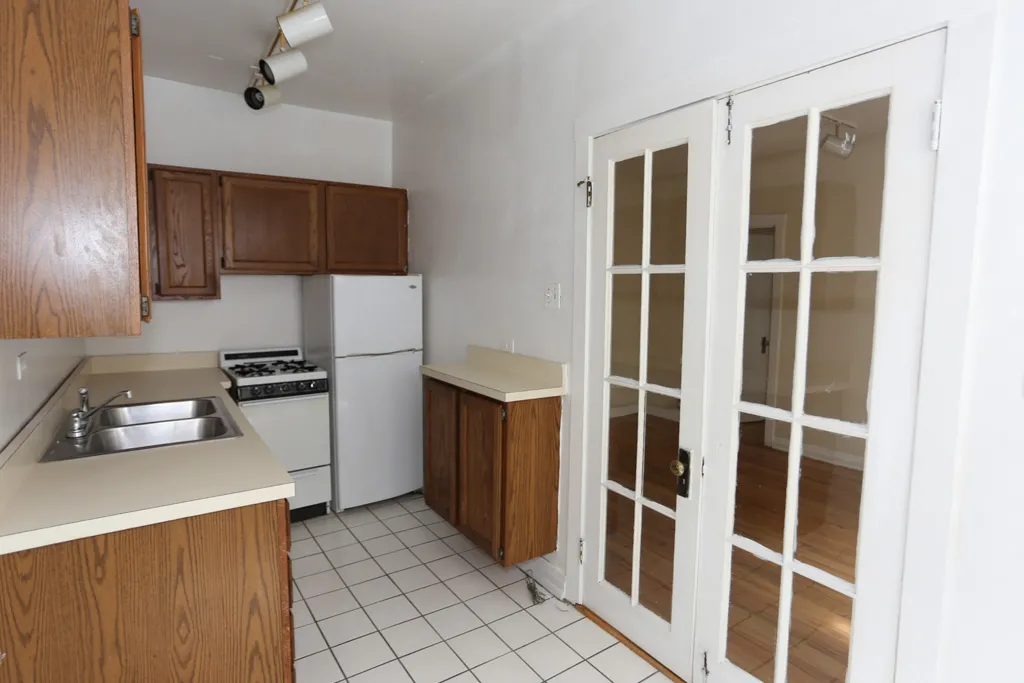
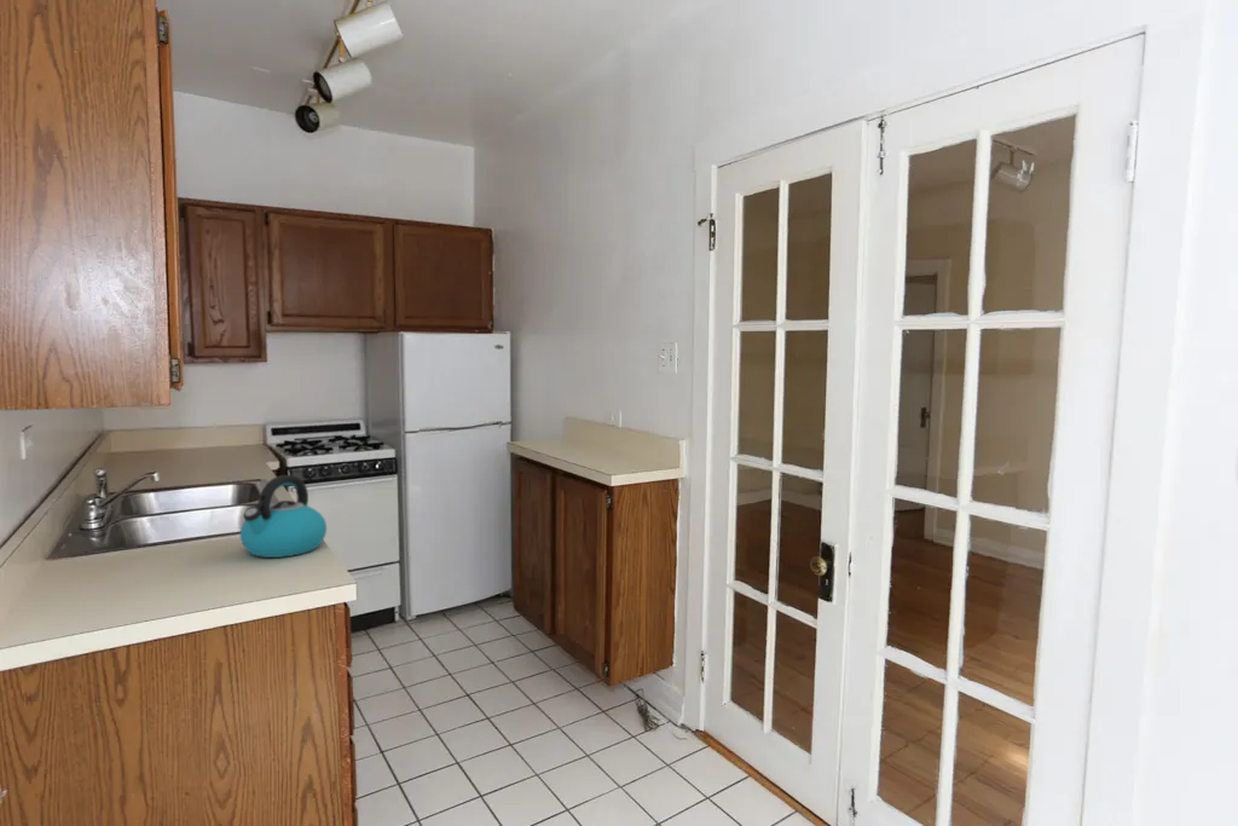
+ kettle [239,474,328,559]
